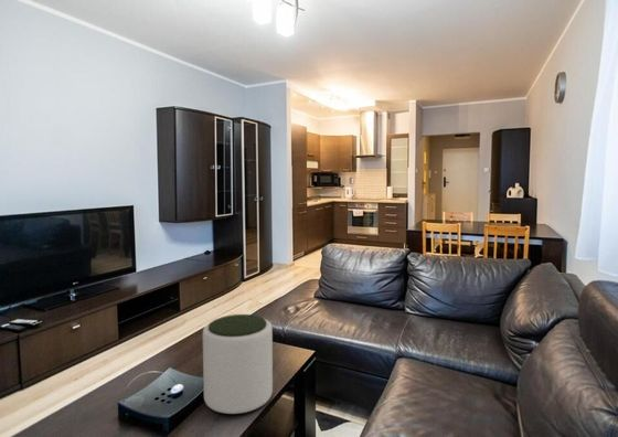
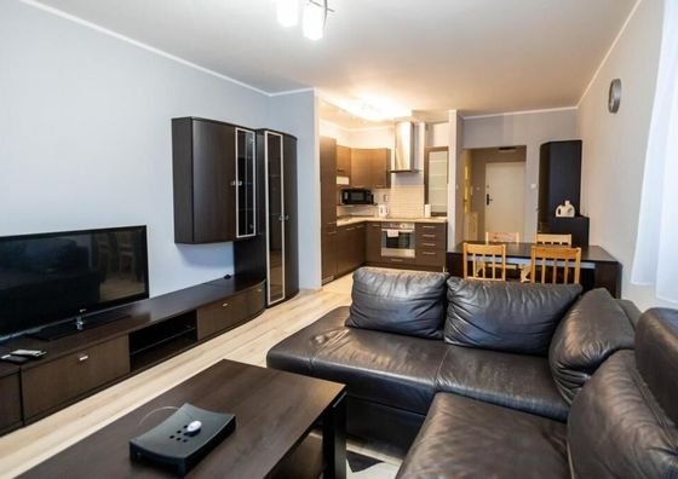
- plant pot [202,313,274,415]
